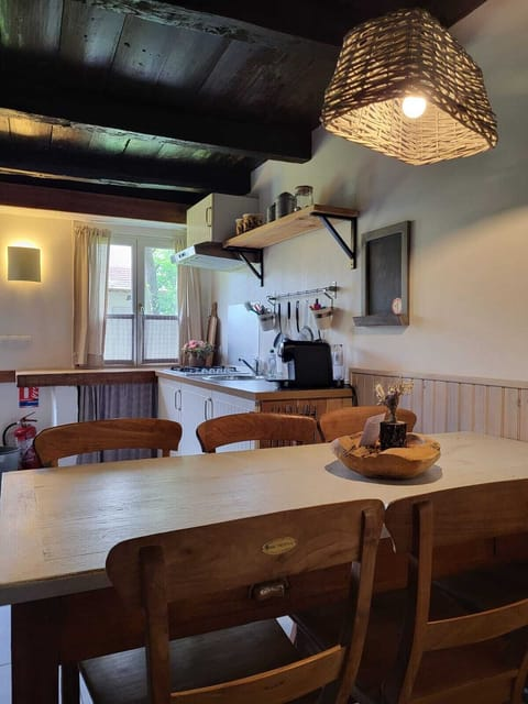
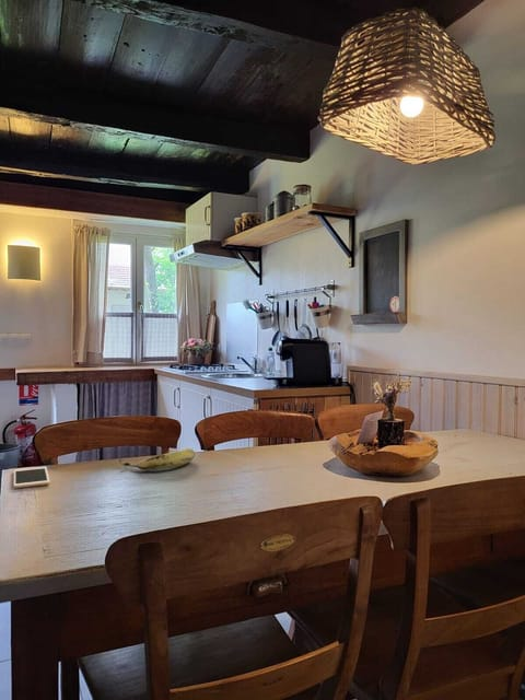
+ fruit [118,447,196,471]
+ cell phone [13,466,51,489]
